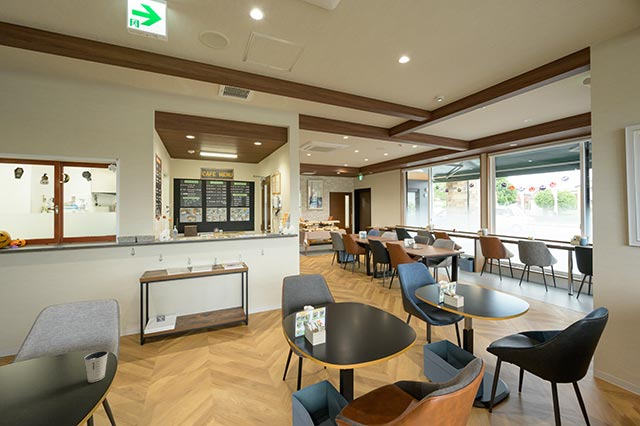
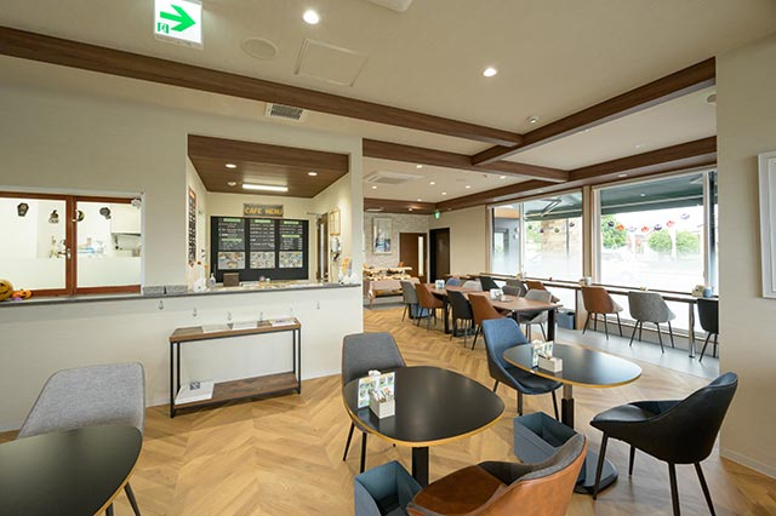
- dixie cup [83,350,109,383]
